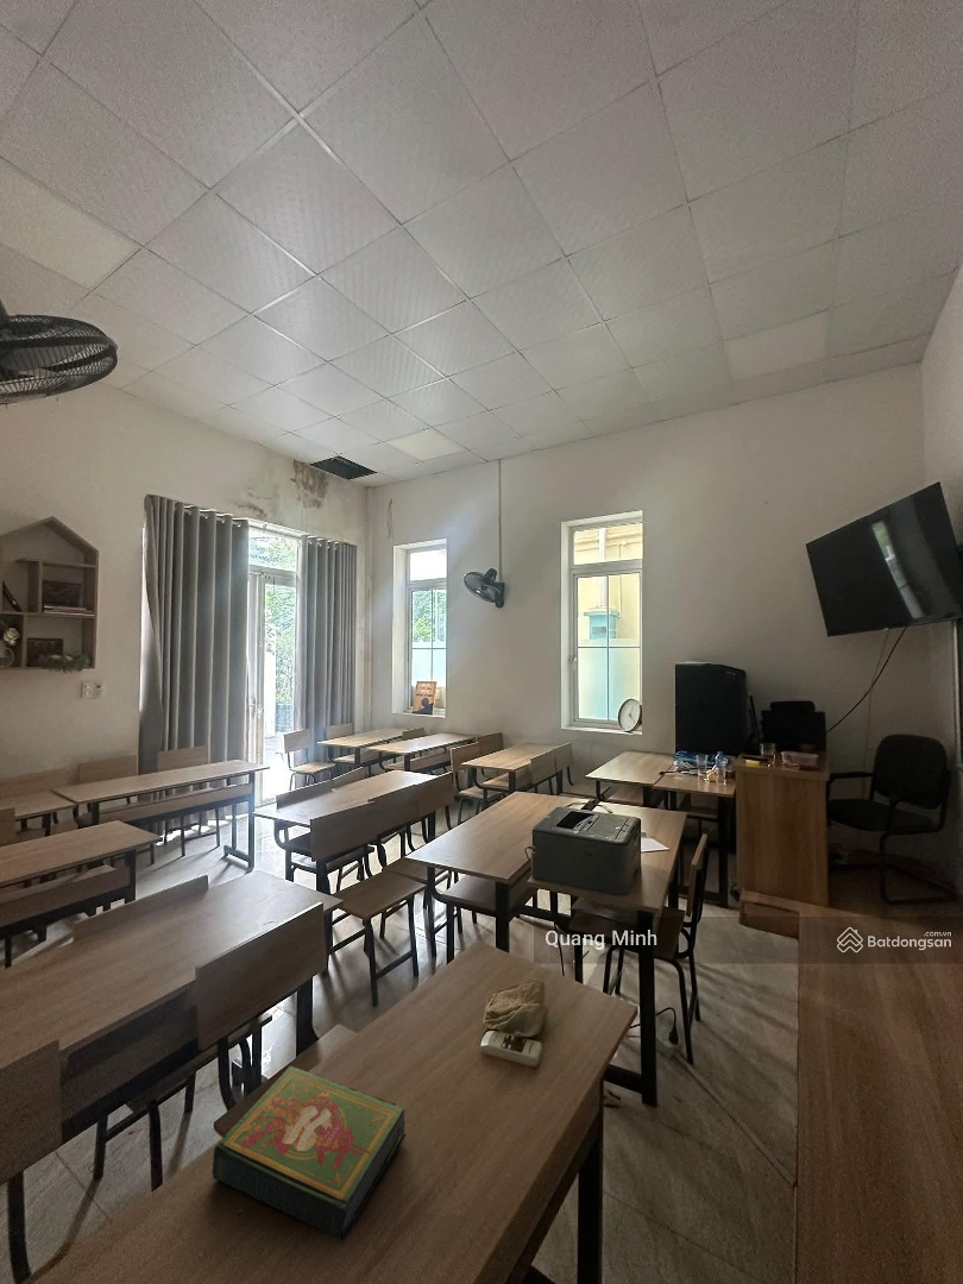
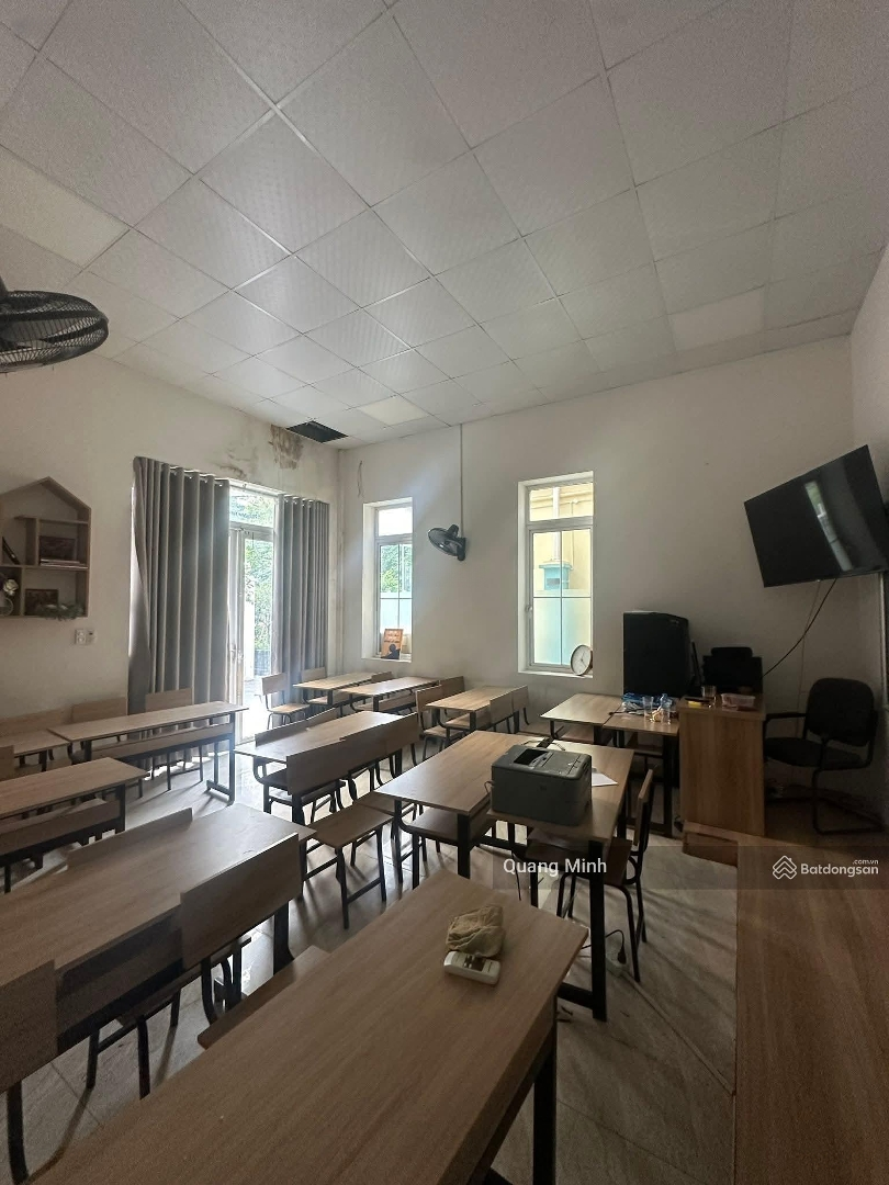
- book [210,1064,407,1242]
